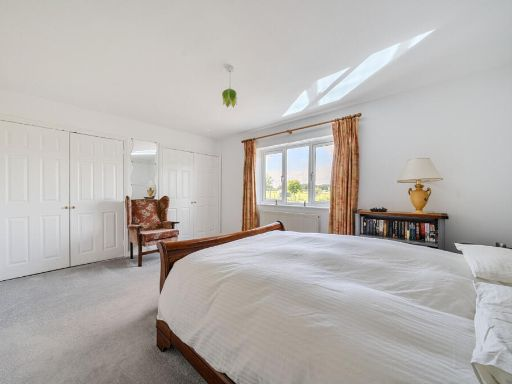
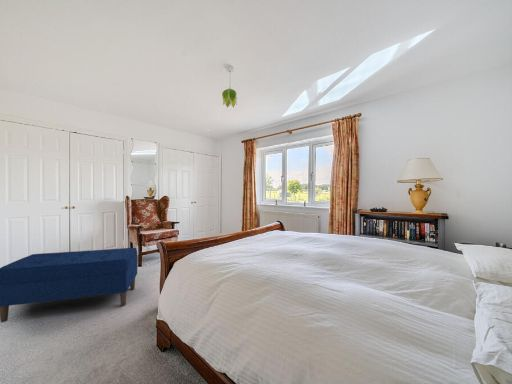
+ bench [0,247,138,323]
